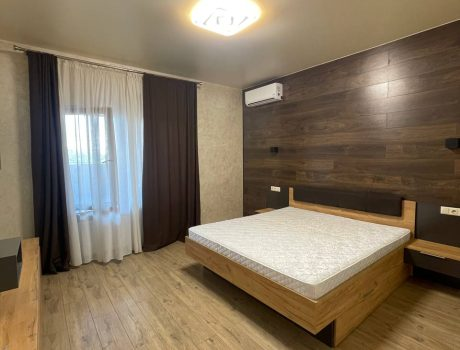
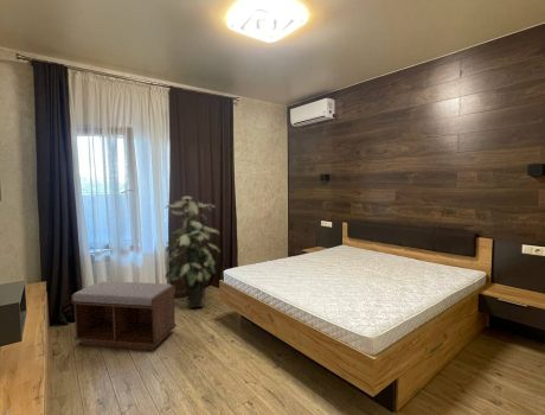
+ indoor plant [164,194,222,309]
+ bench [70,280,178,351]
